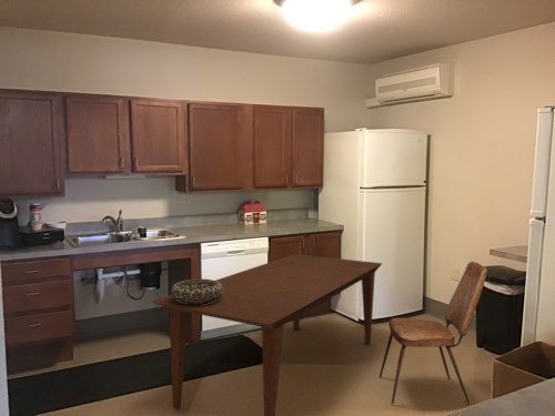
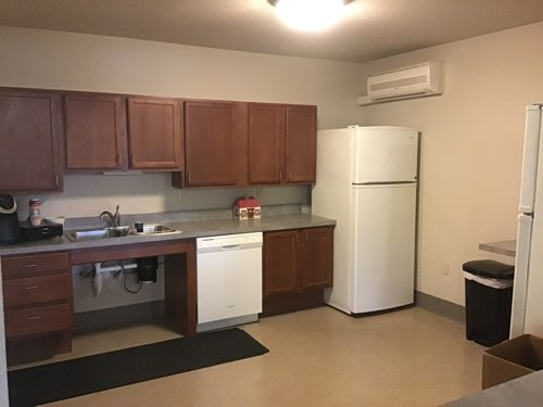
- dining table [151,253,384,416]
- dining chair [379,261,488,406]
- decorative bowl [170,277,223,305]
